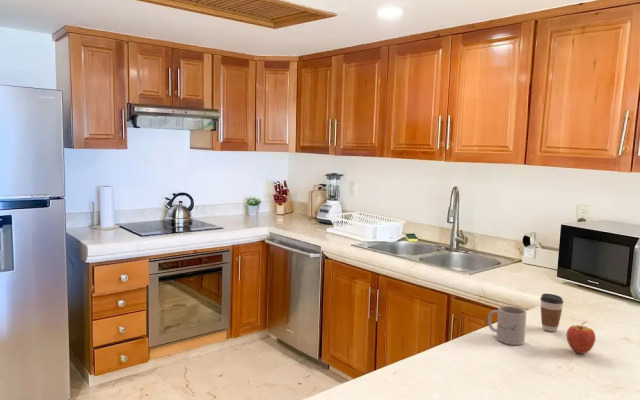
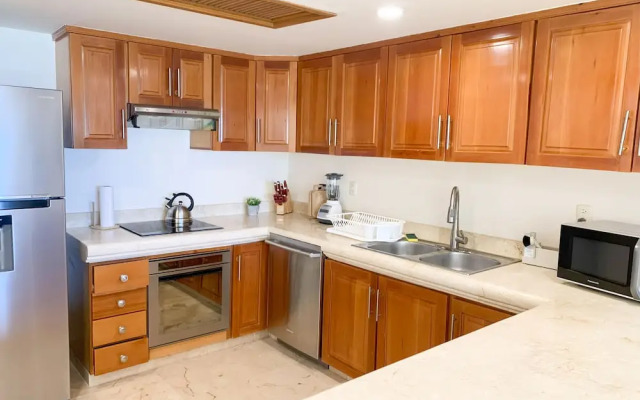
- fruit [565,321,597,355]
- coffee cup [539,293,564,332]
- mug [487,305,527,346]
